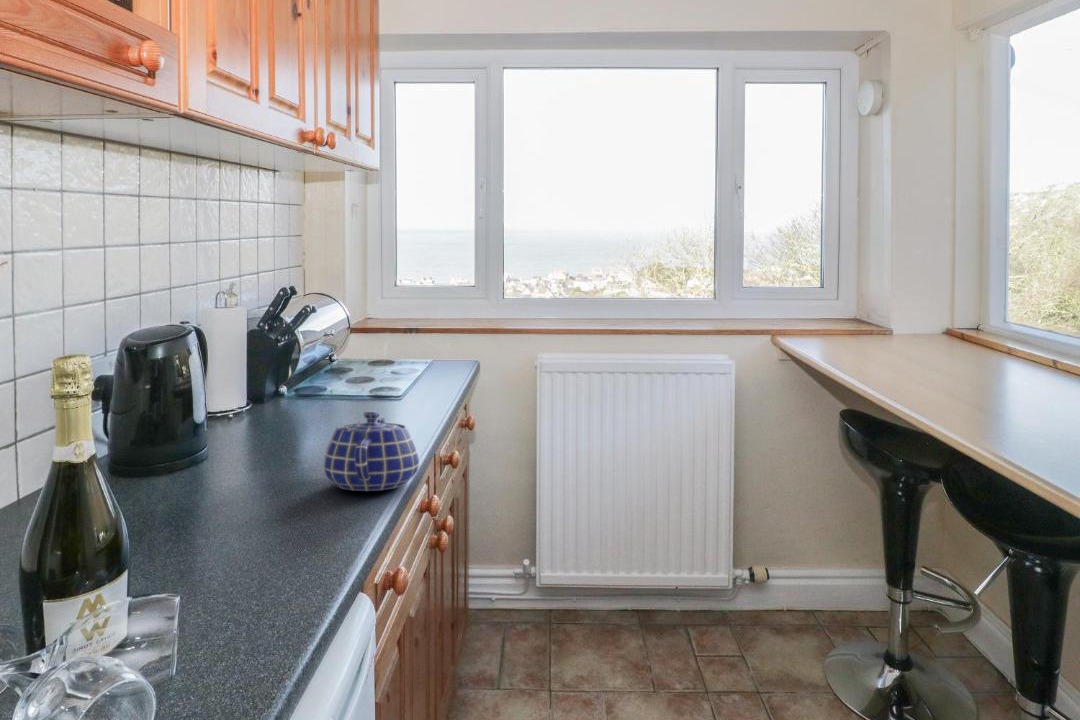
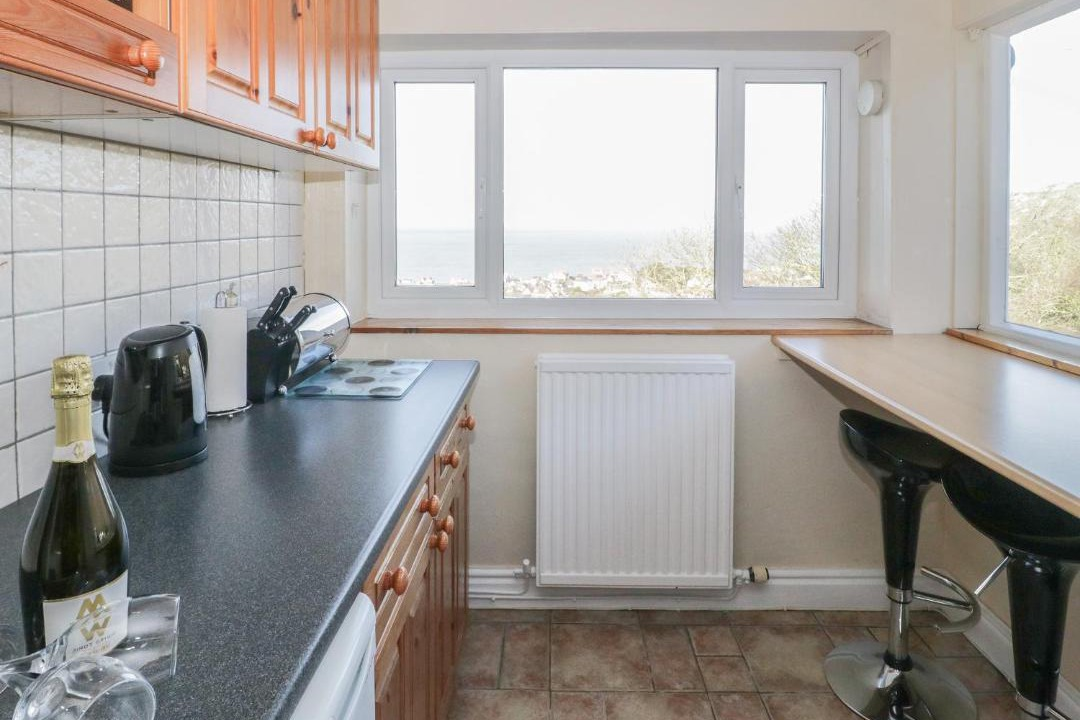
- teapot [323,411,420,492]
